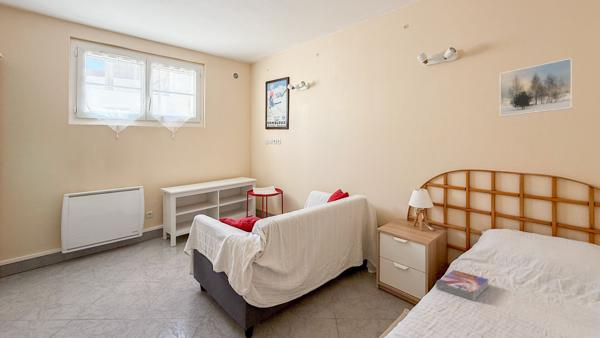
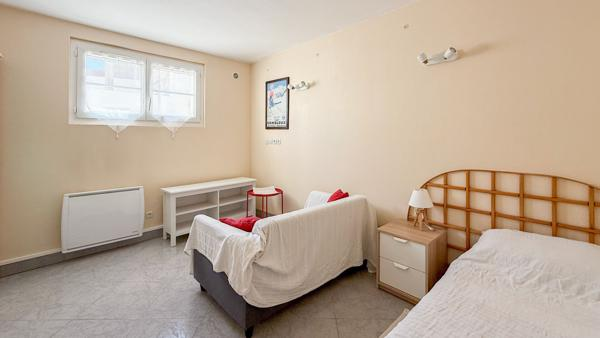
- textbook [435,269,489,302]
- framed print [499,57,573,118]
